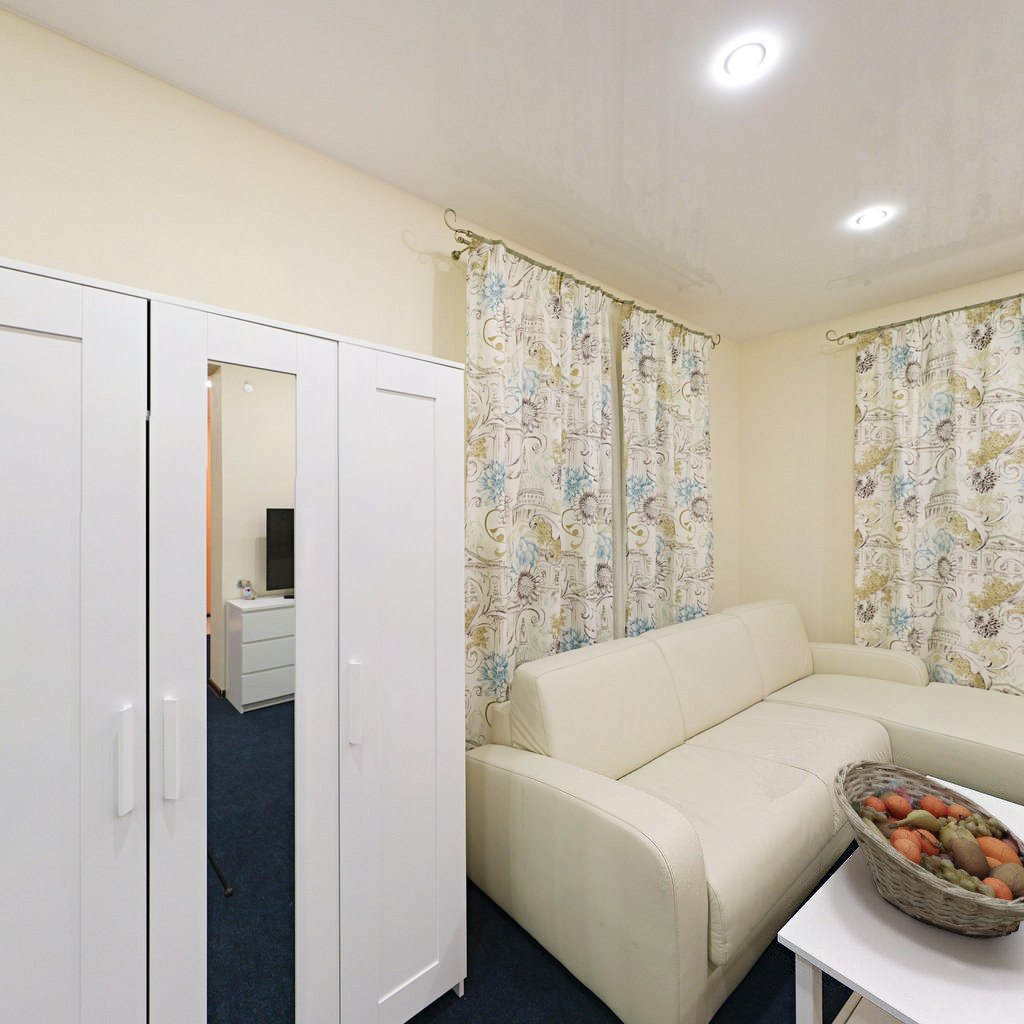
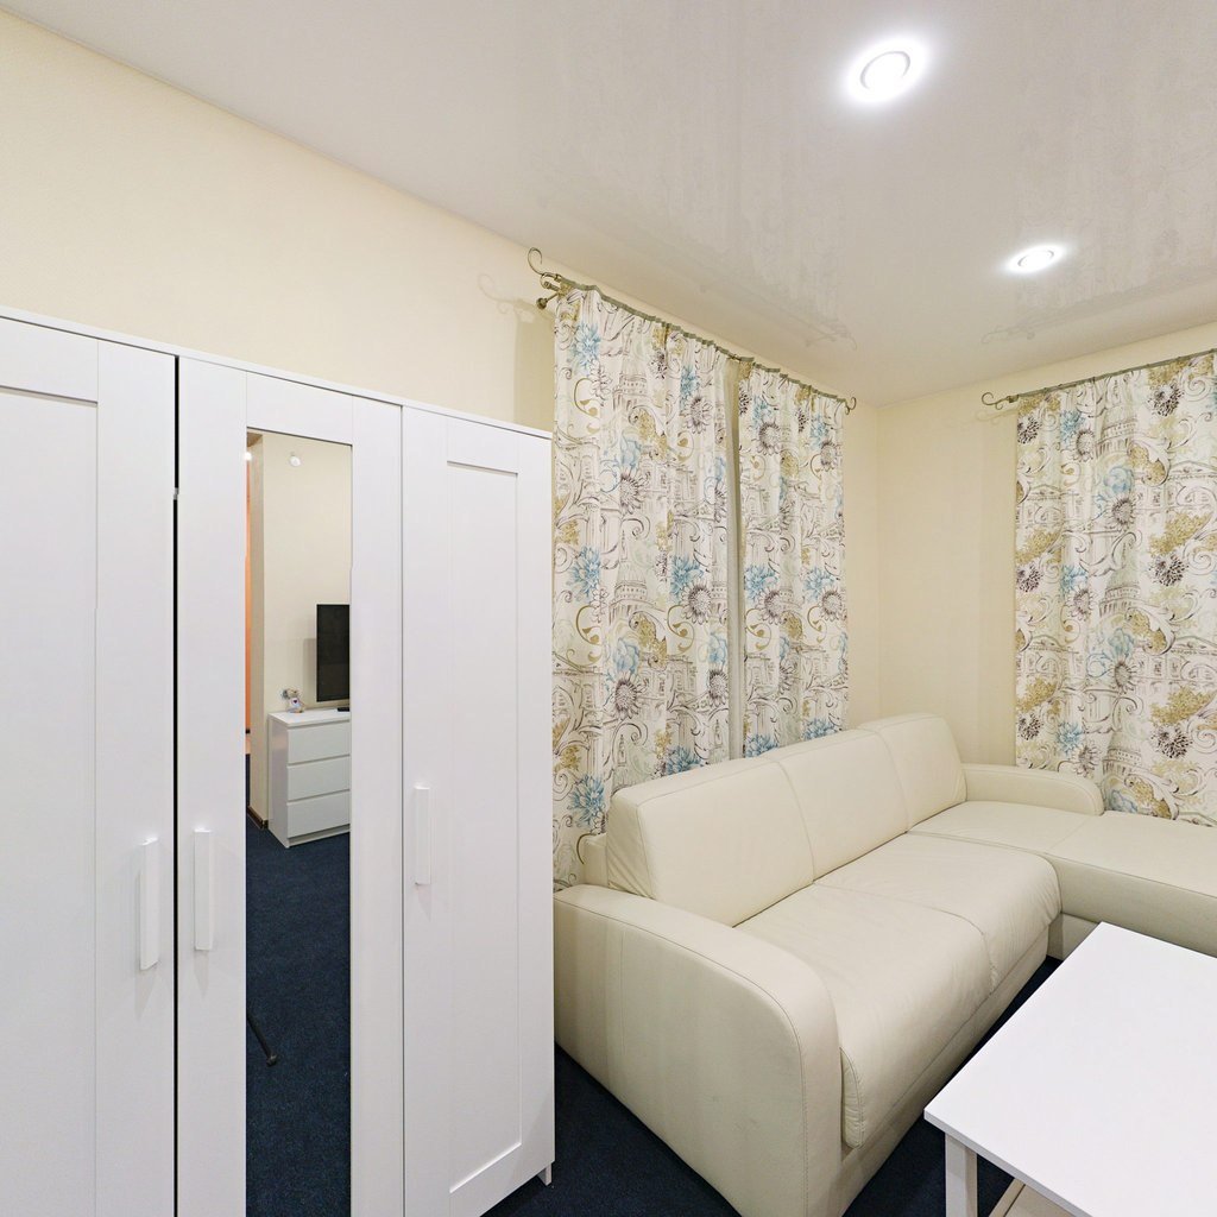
- fruit basket [832,759,1024,939]
